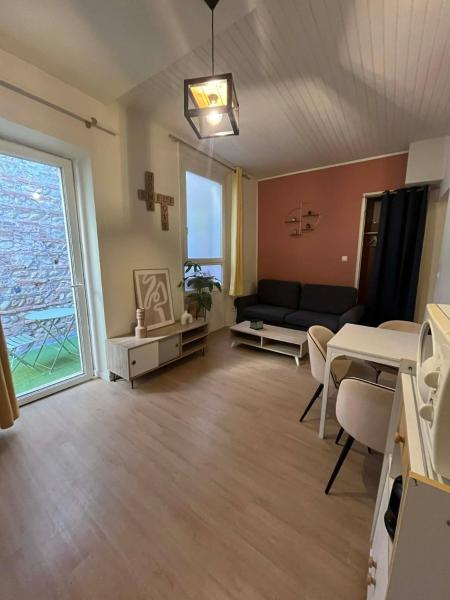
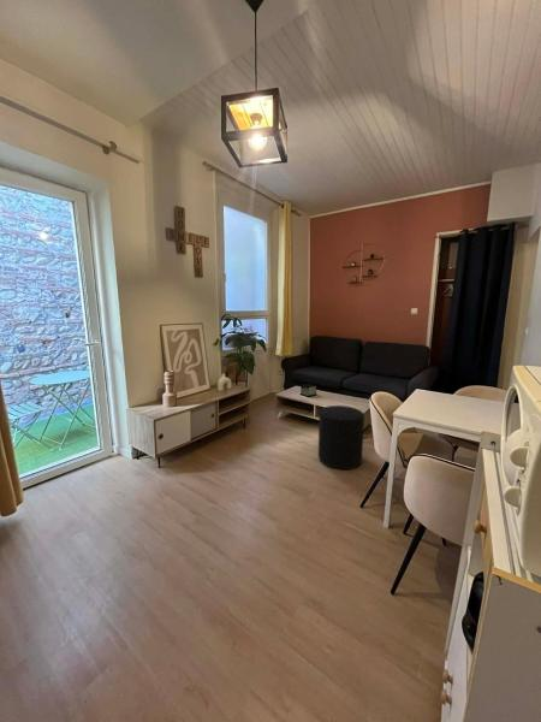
+ stool [317,404,365,471]
